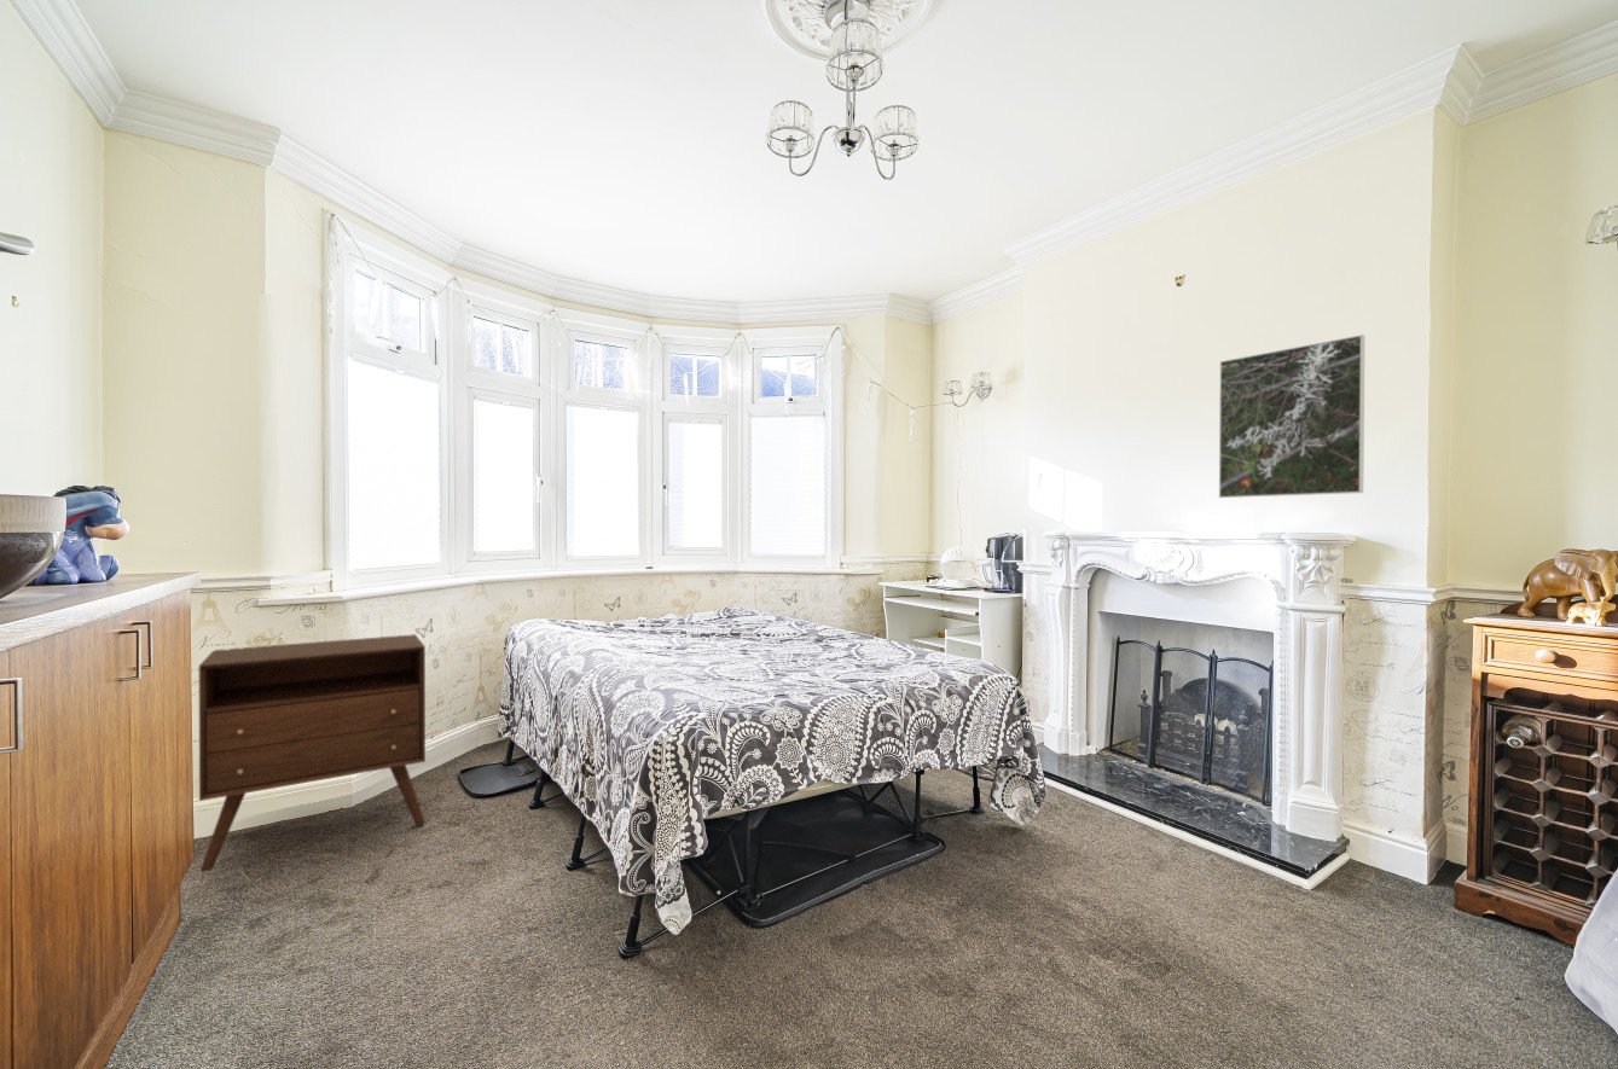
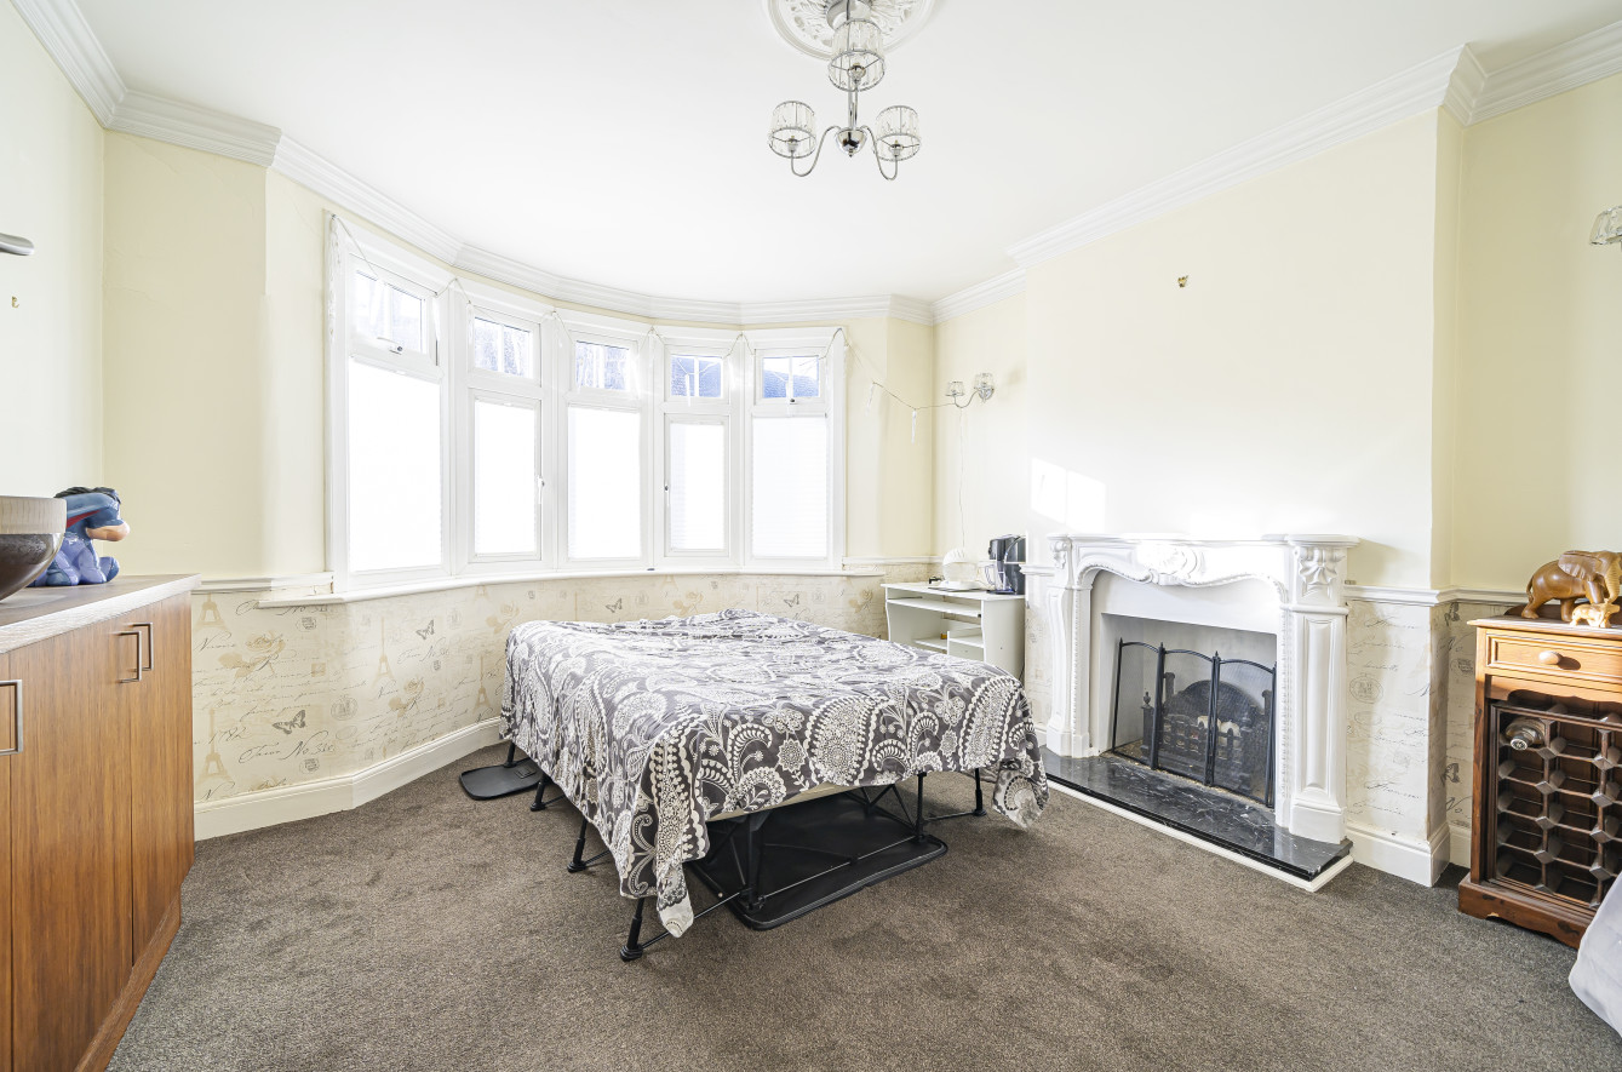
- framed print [1218,333,1365,499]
- cabinet [198,633,427,873]
